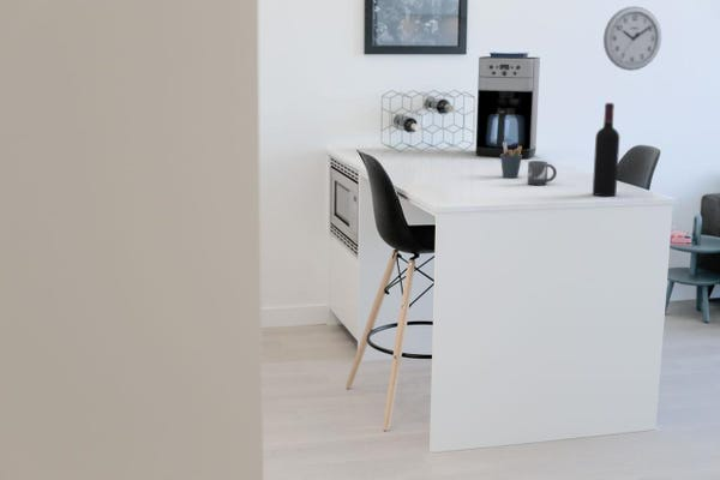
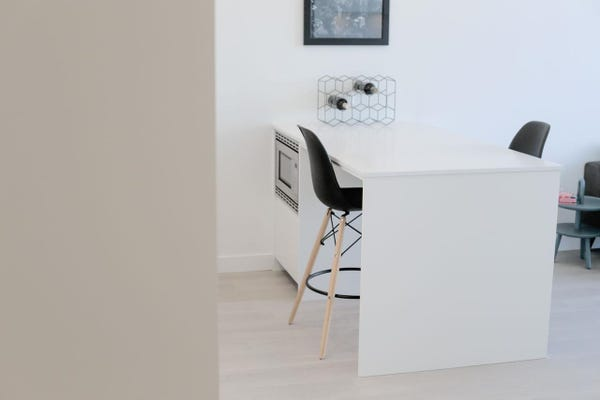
- wall clock [602,5,662,72]
- coffee maker [475,50,541,160]
- wine bottle [592,102,620,197]
- pen holder [499,142,522,179]
- mug [527,160,558,186]
